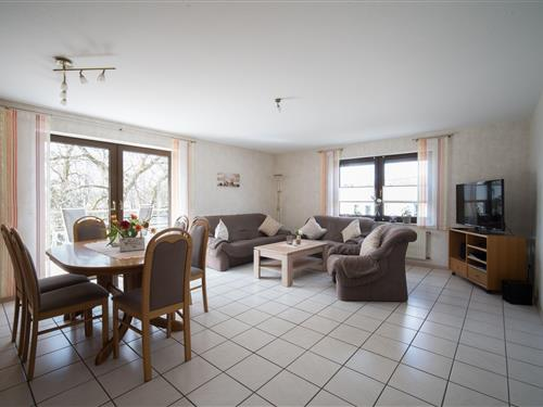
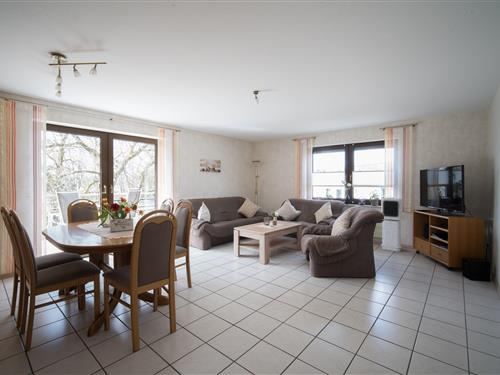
+ air purifier [380,197,403,253]
